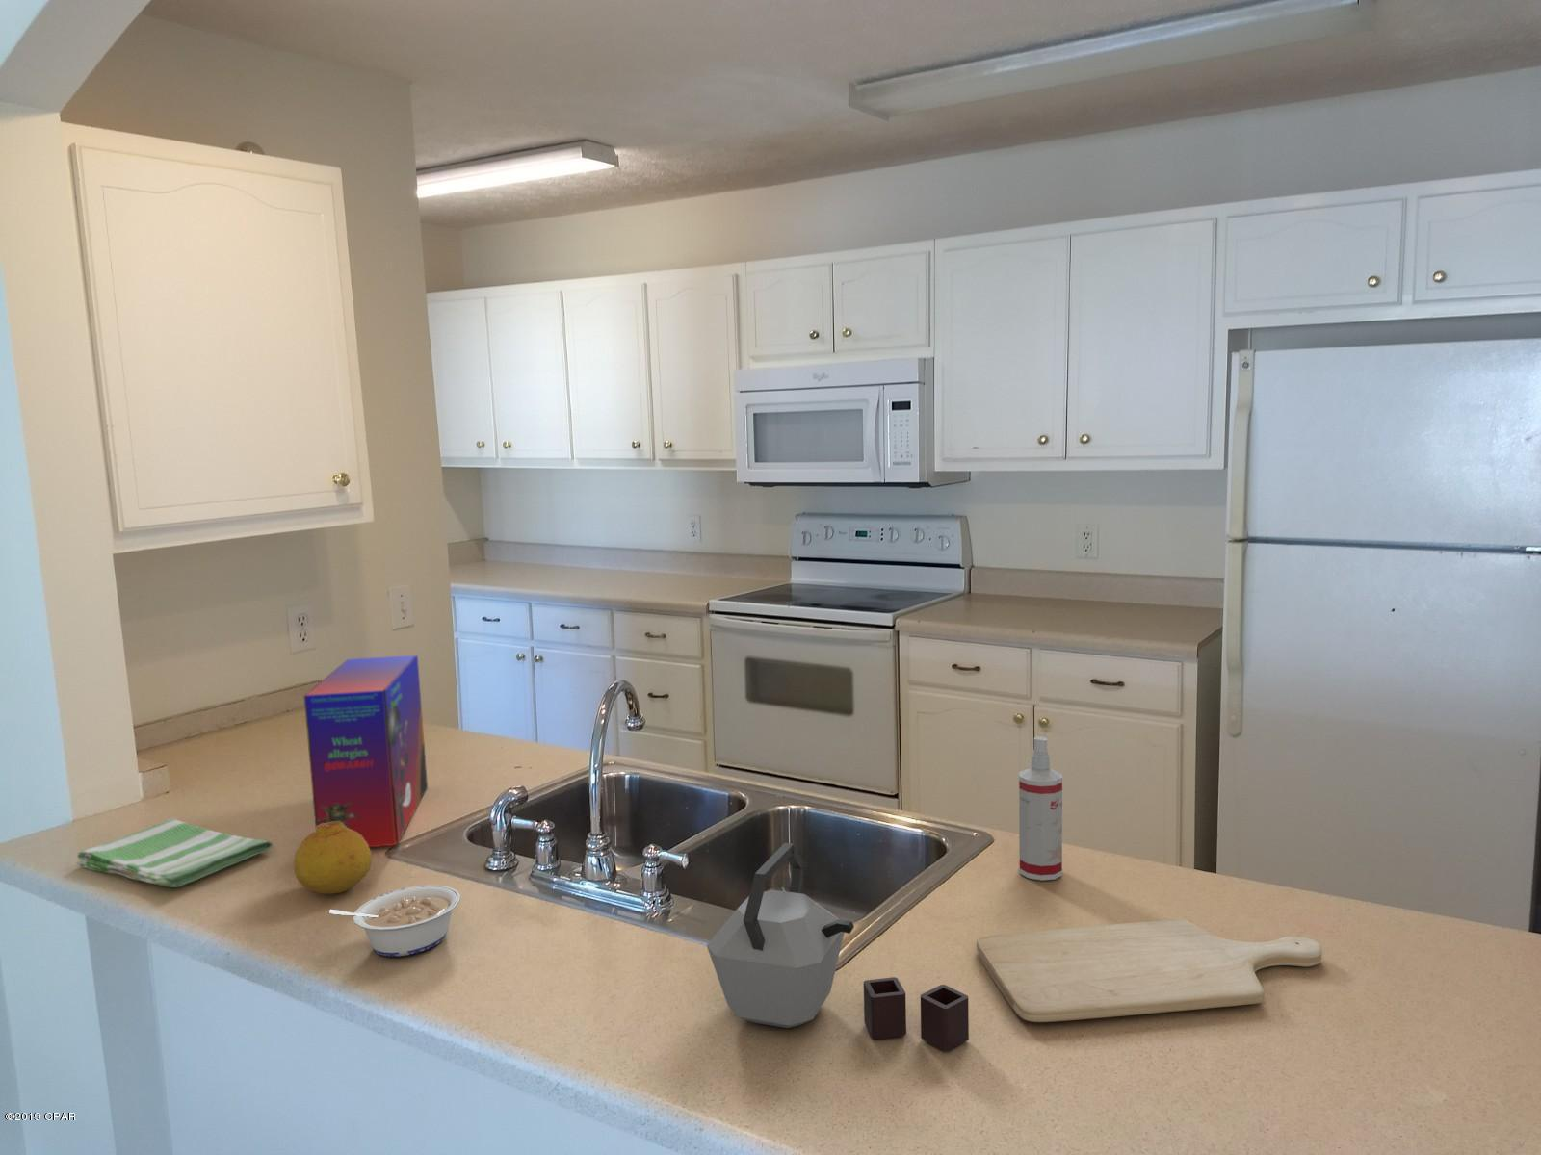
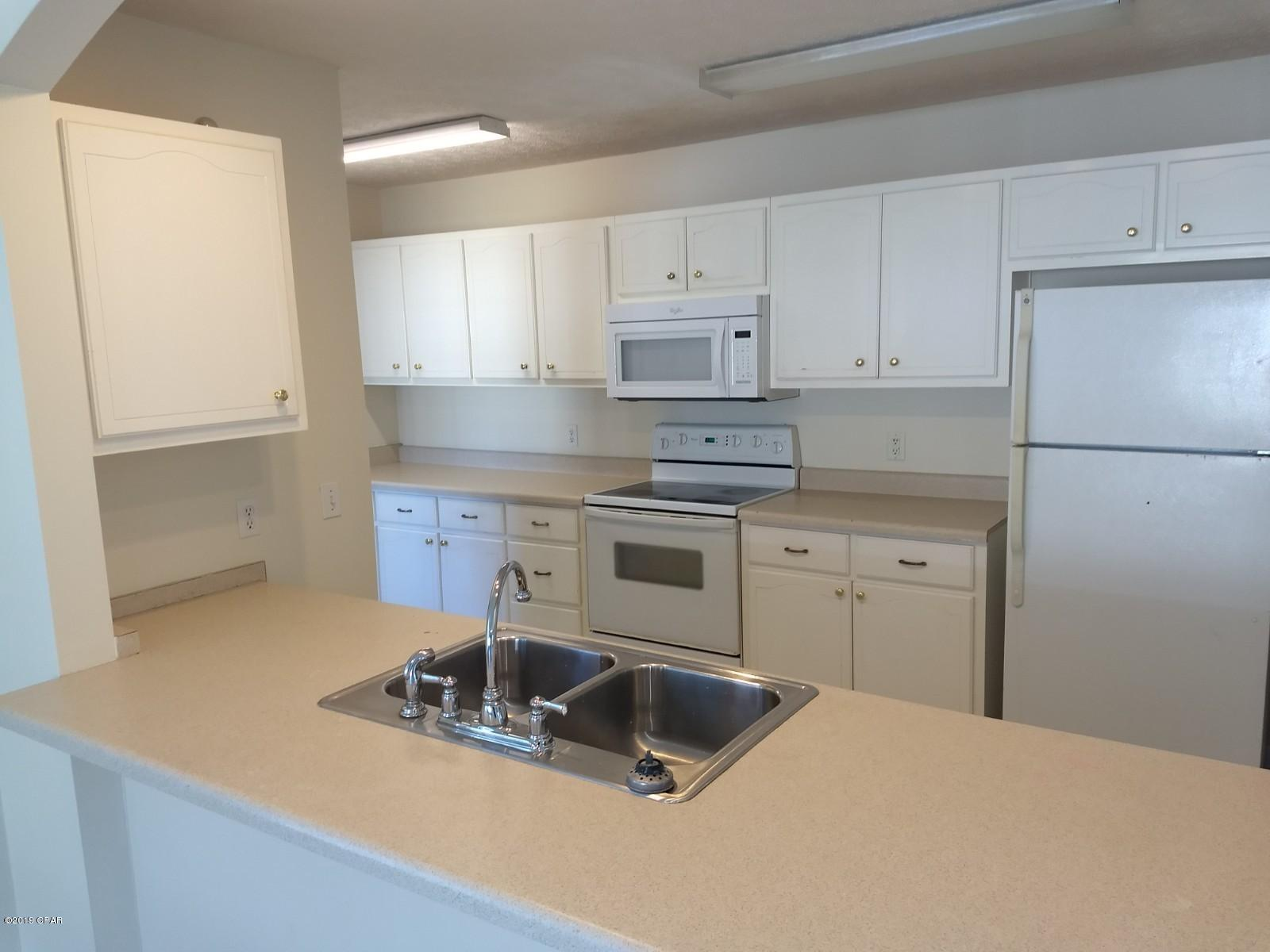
- spray bottle [1018,735,1063,882]
- cereal box [302,654,428,848]
- dish towel [76,818,273,888]
- kettle [706,842,969,1052]
- chopping board [976,918,1323,1023]
- fruit [294,823,373,895]
- legume [329,884,461,957]
